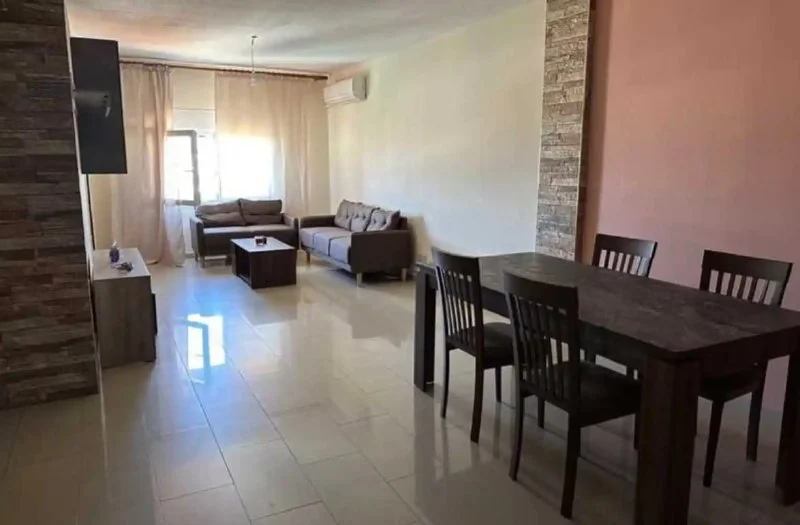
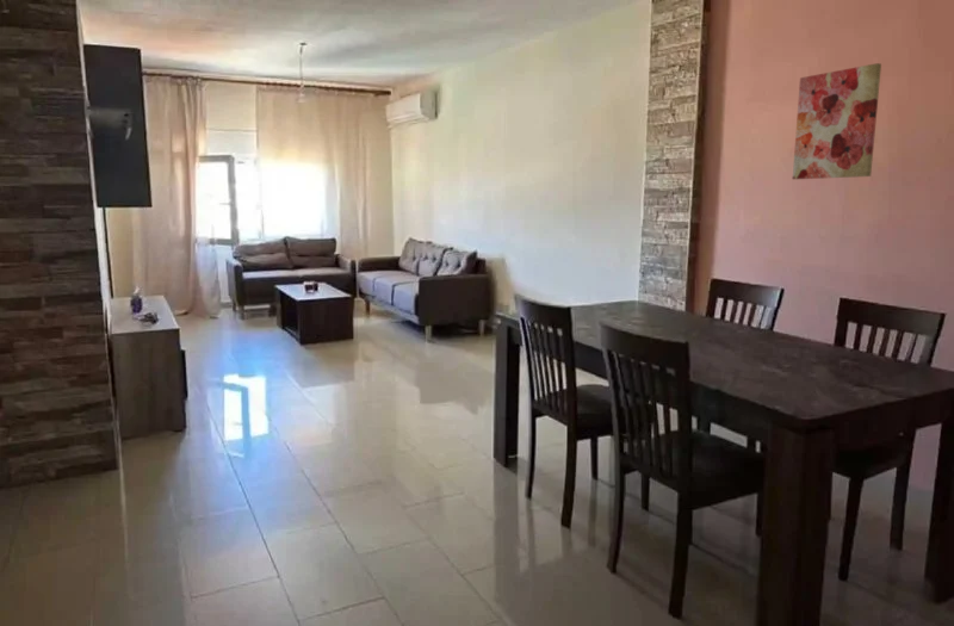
+ wall art [792,62,882,180]
